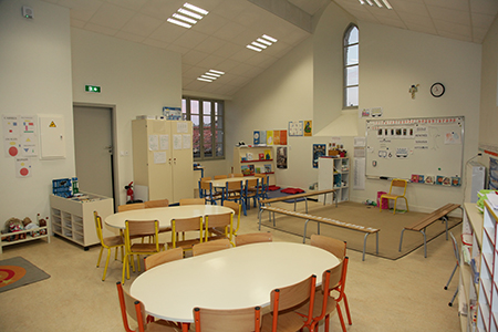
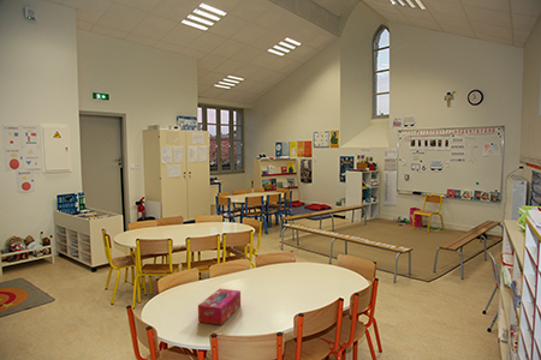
+ tissue box [197,288,242,326]
